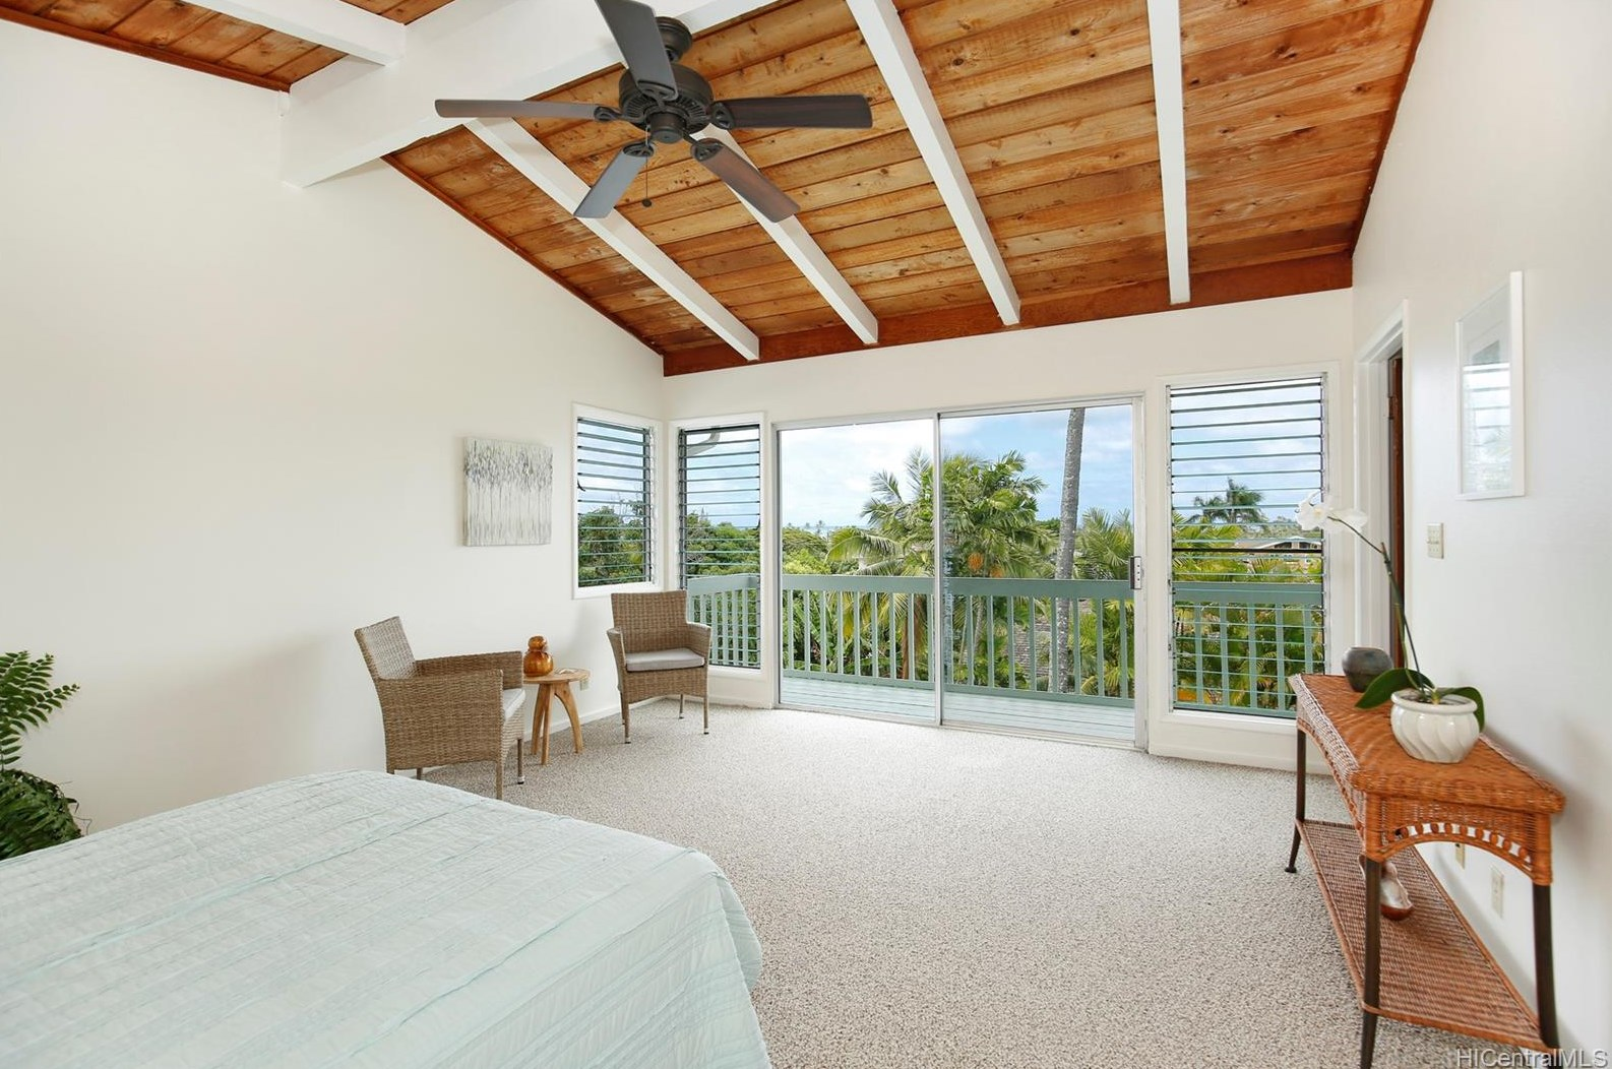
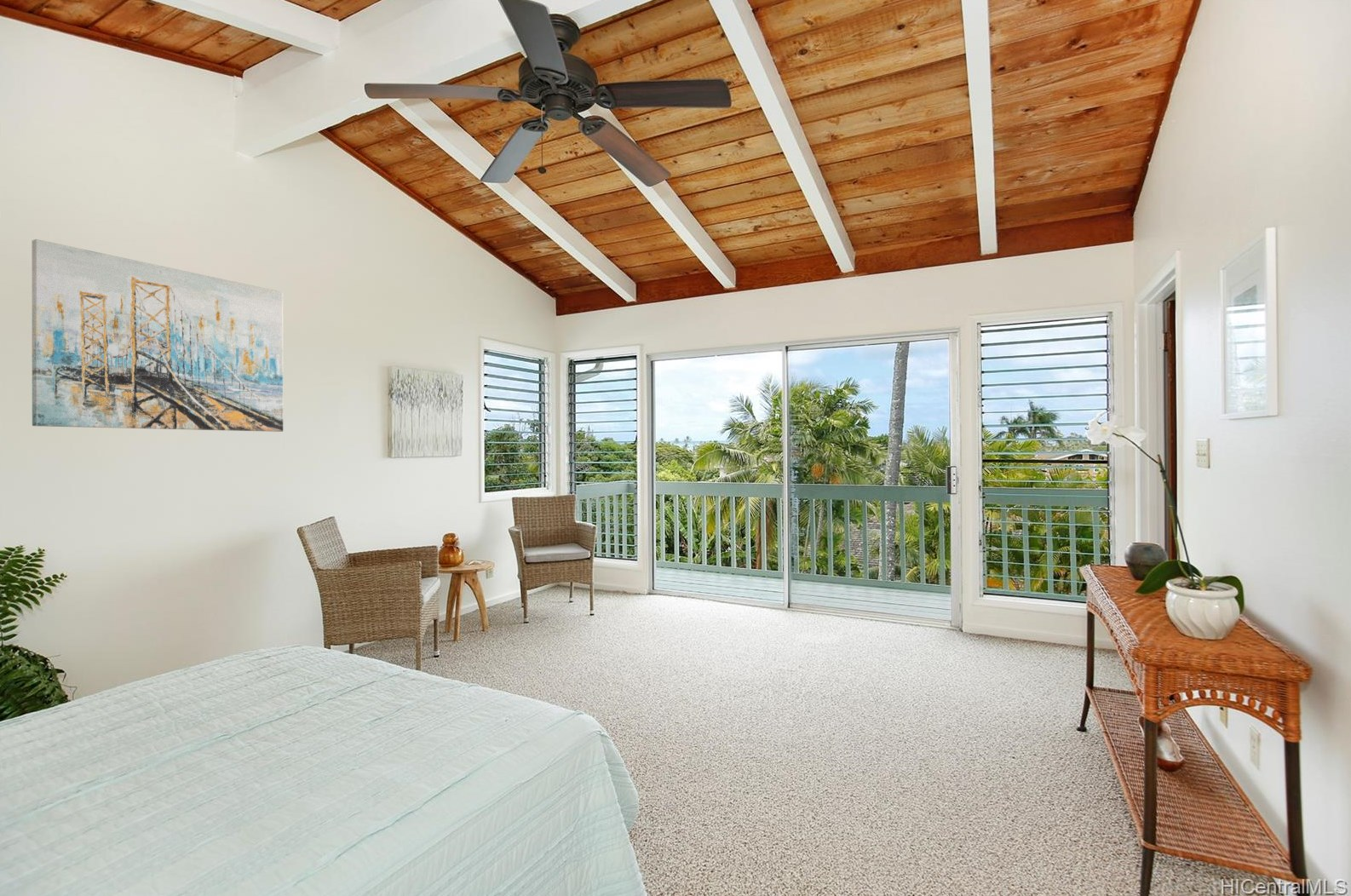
+ wall art [31,238,284,433]
